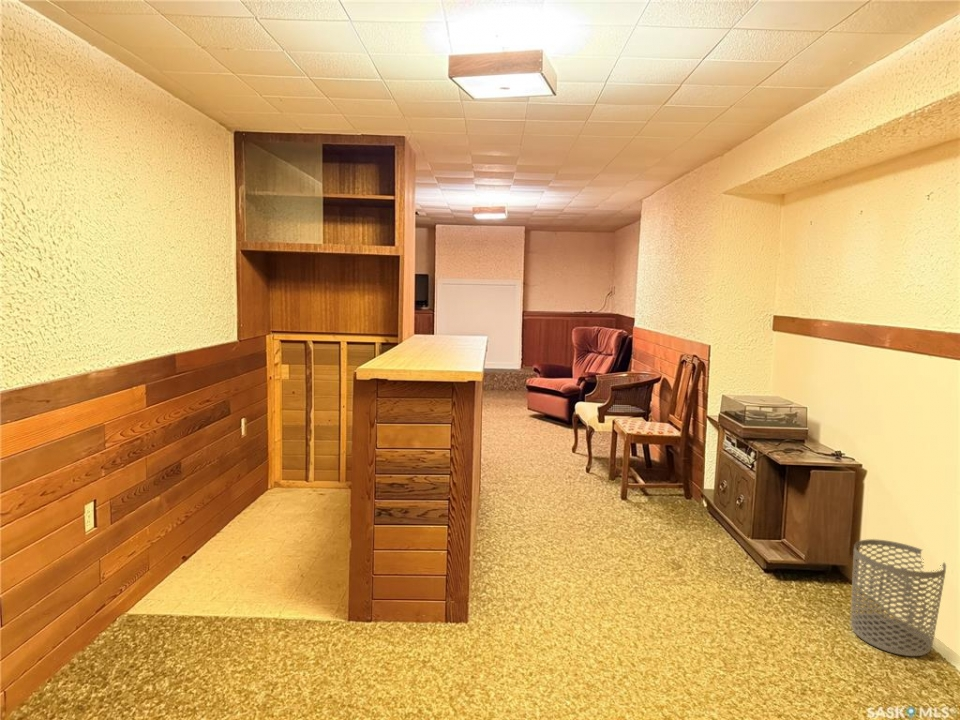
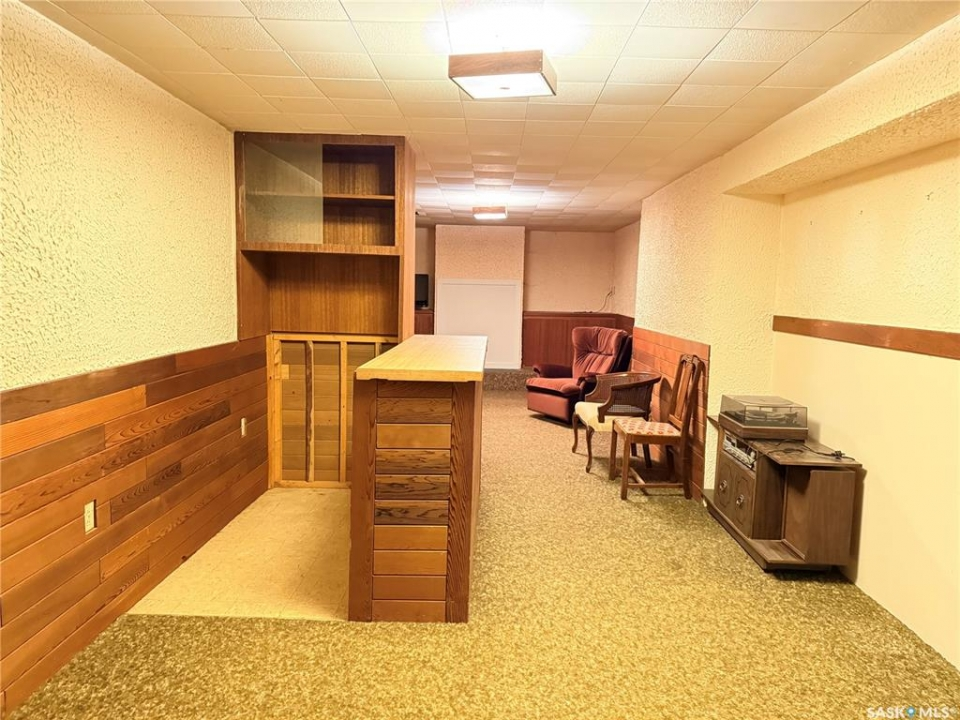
- waste bin [850,538,947,657]
